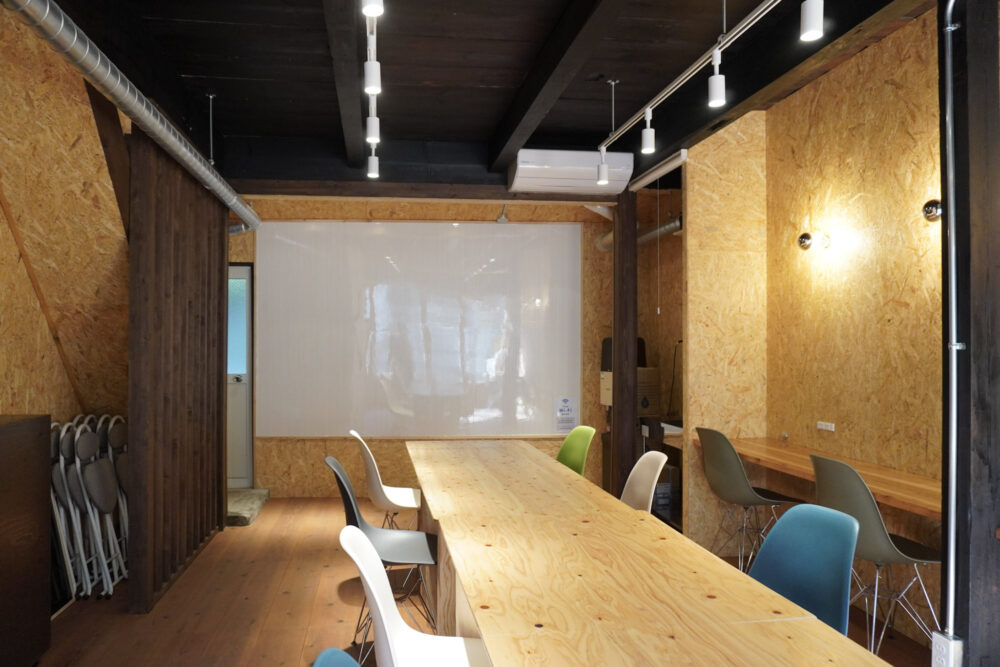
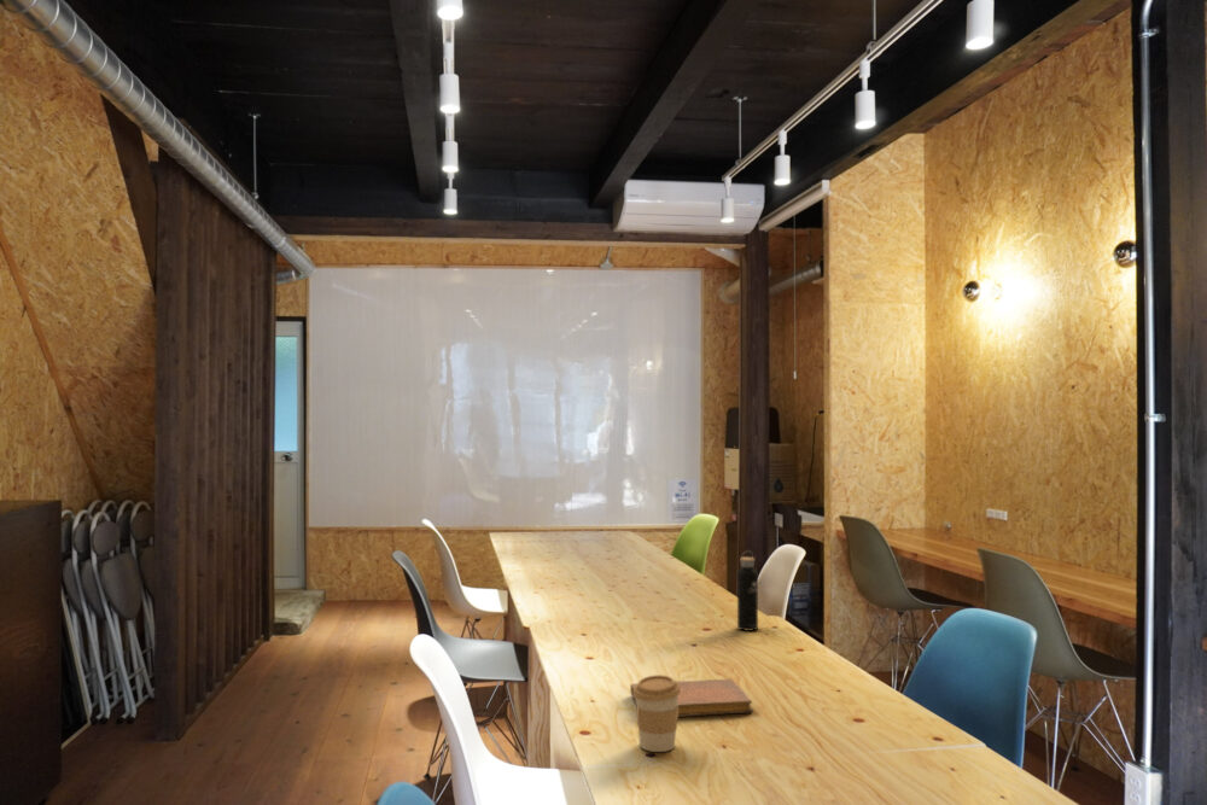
+ water bottle [736,549,759,632]
+ coffee cup [634,673,681,753]
+ notebook [629,677,754,718]
